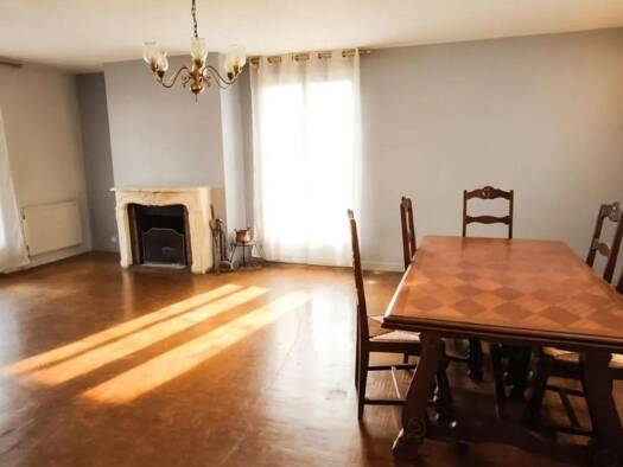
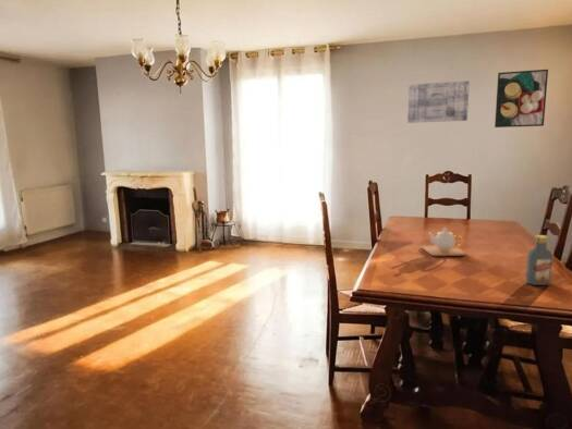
+ wall art [406,79,471,124]
+ vodka [524,234,553,286]
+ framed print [494,69,549,128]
+ teapot [421,226,467,257]
